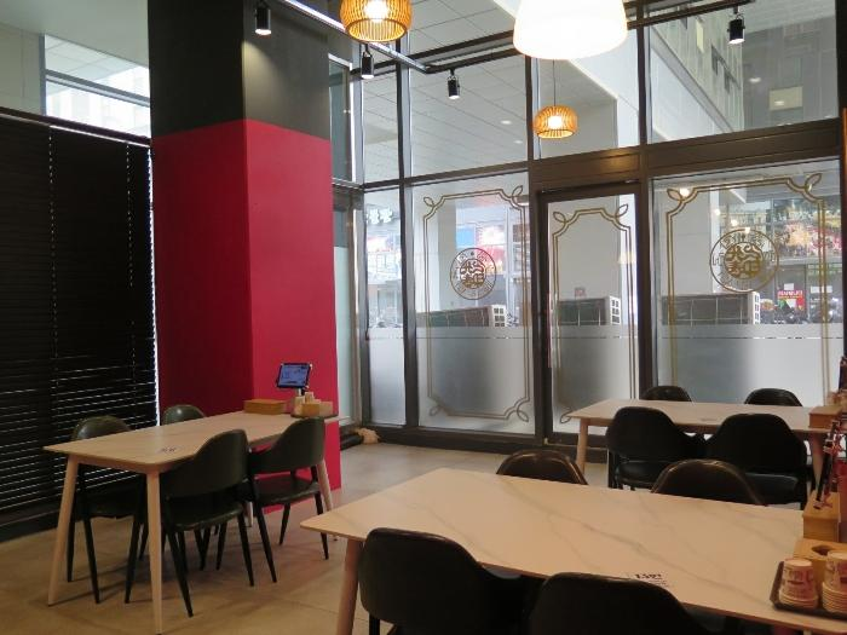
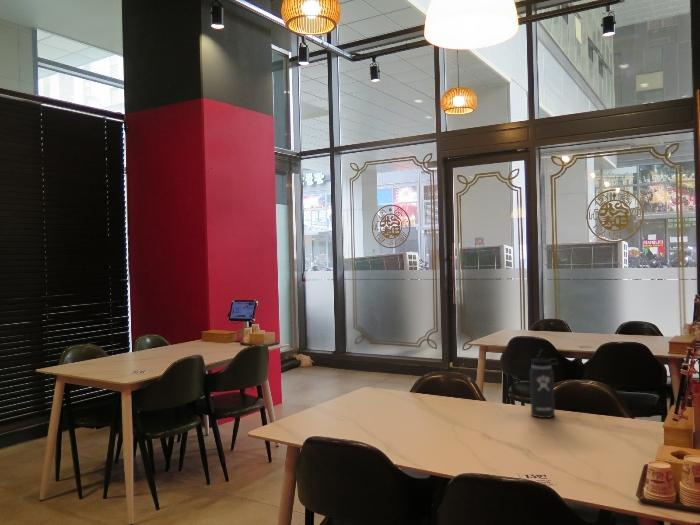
+ thermos bottle [529,348,560,419]
